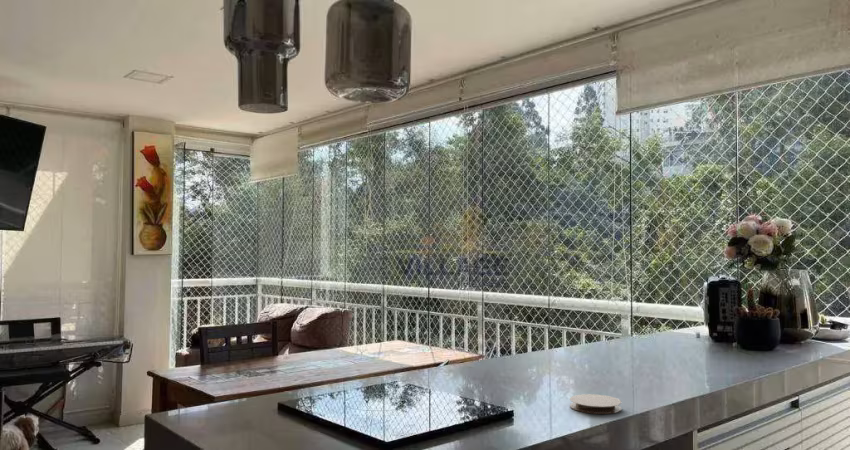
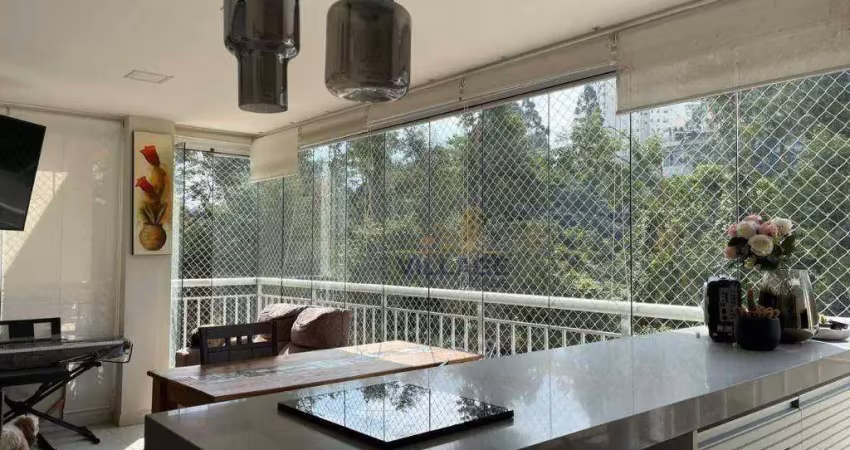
- coaster [569,393,622,415]
